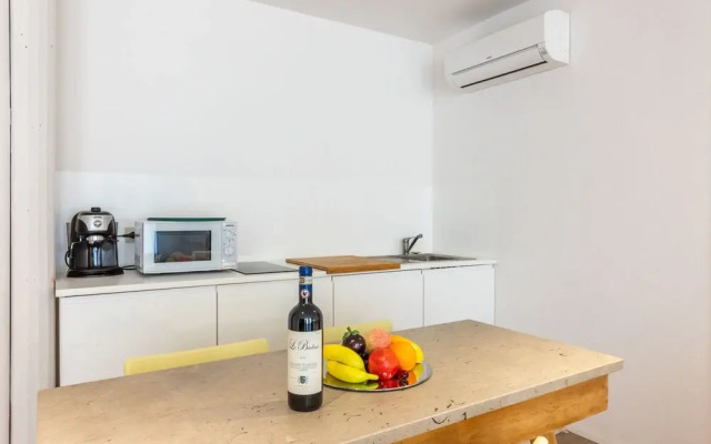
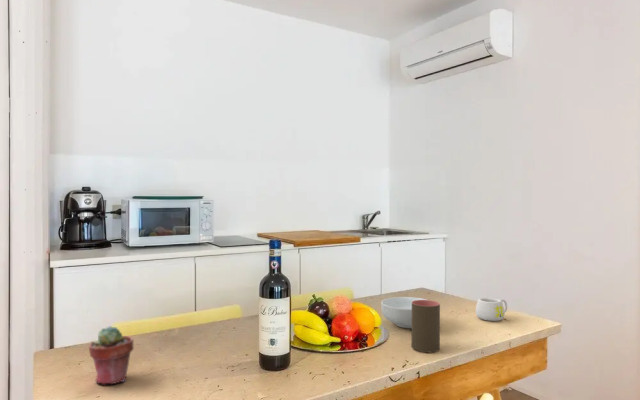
+ potted succulent [88,325,135,385]
+ mug [475,297,508,322]
+ cereal bowl [380,296,427,329]
+ cup [411,299,441,353]
